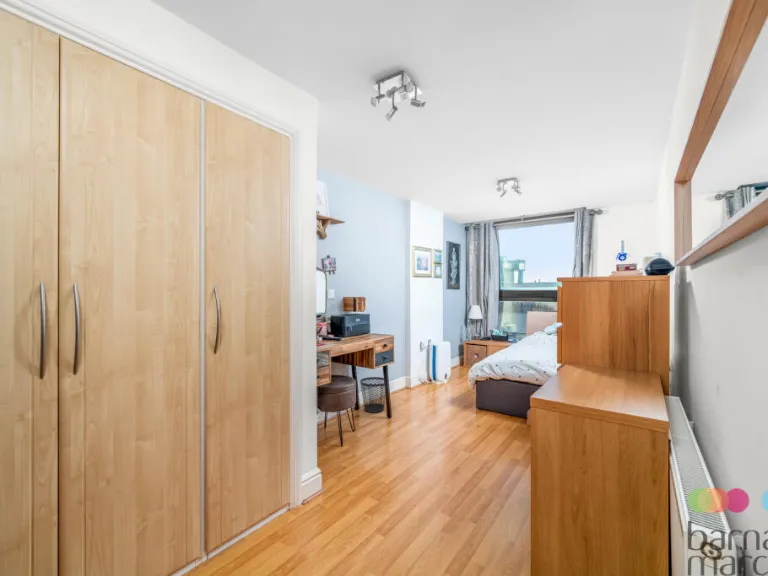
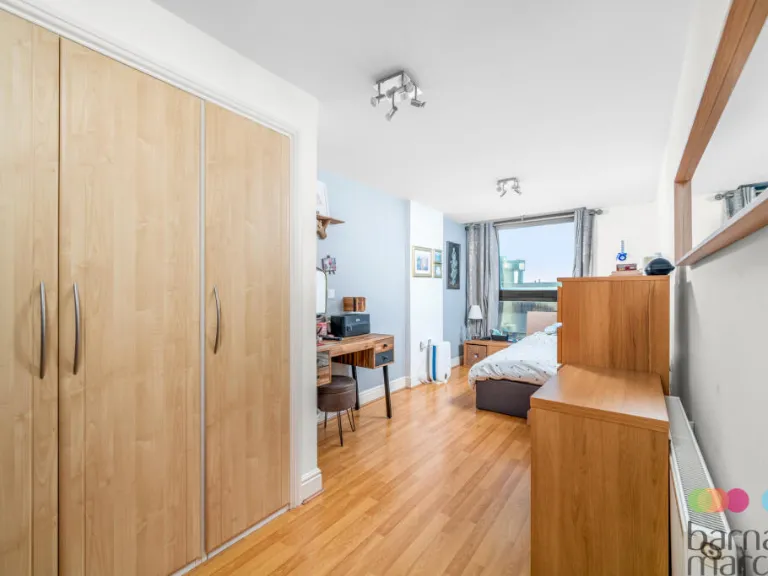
- wastebasket [359,376,387,414]
